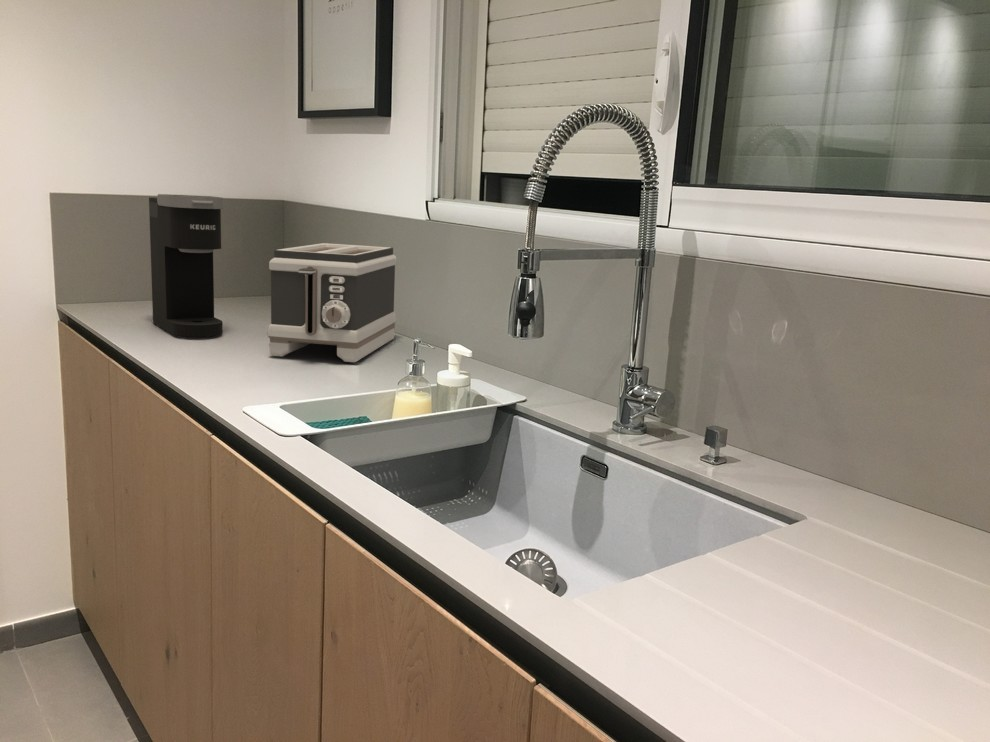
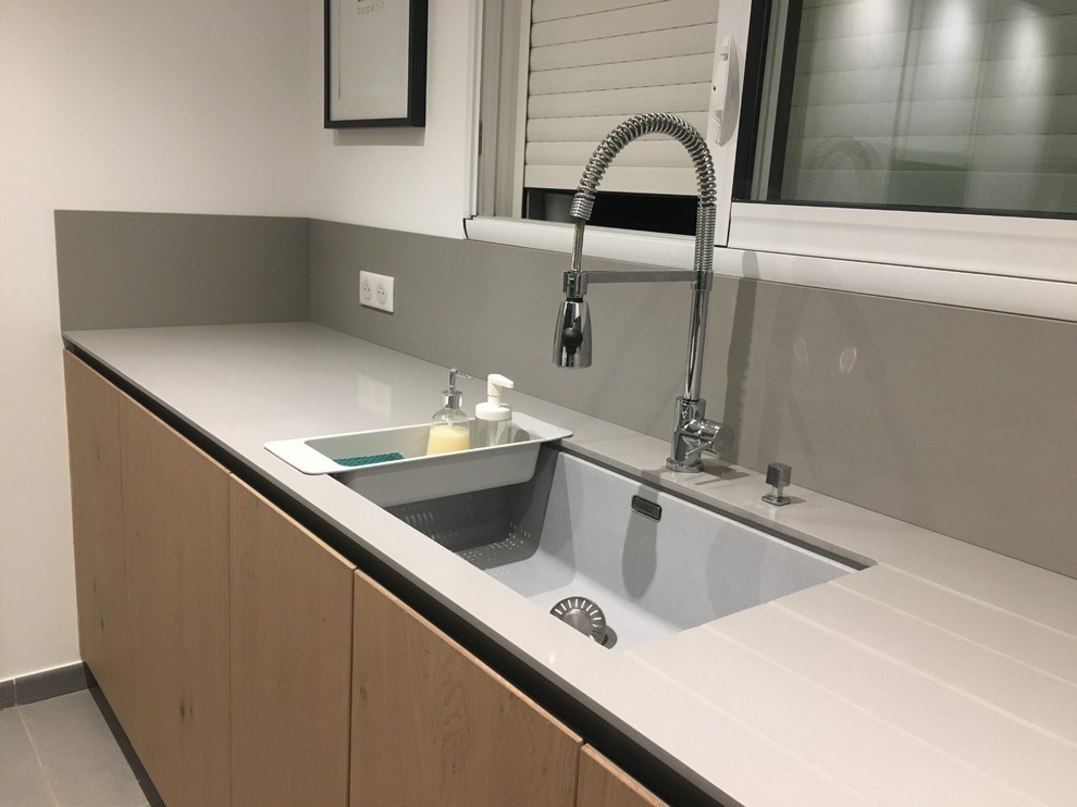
- coffee maker [148,193,224,339]
- toaster [267,242,398,363]
